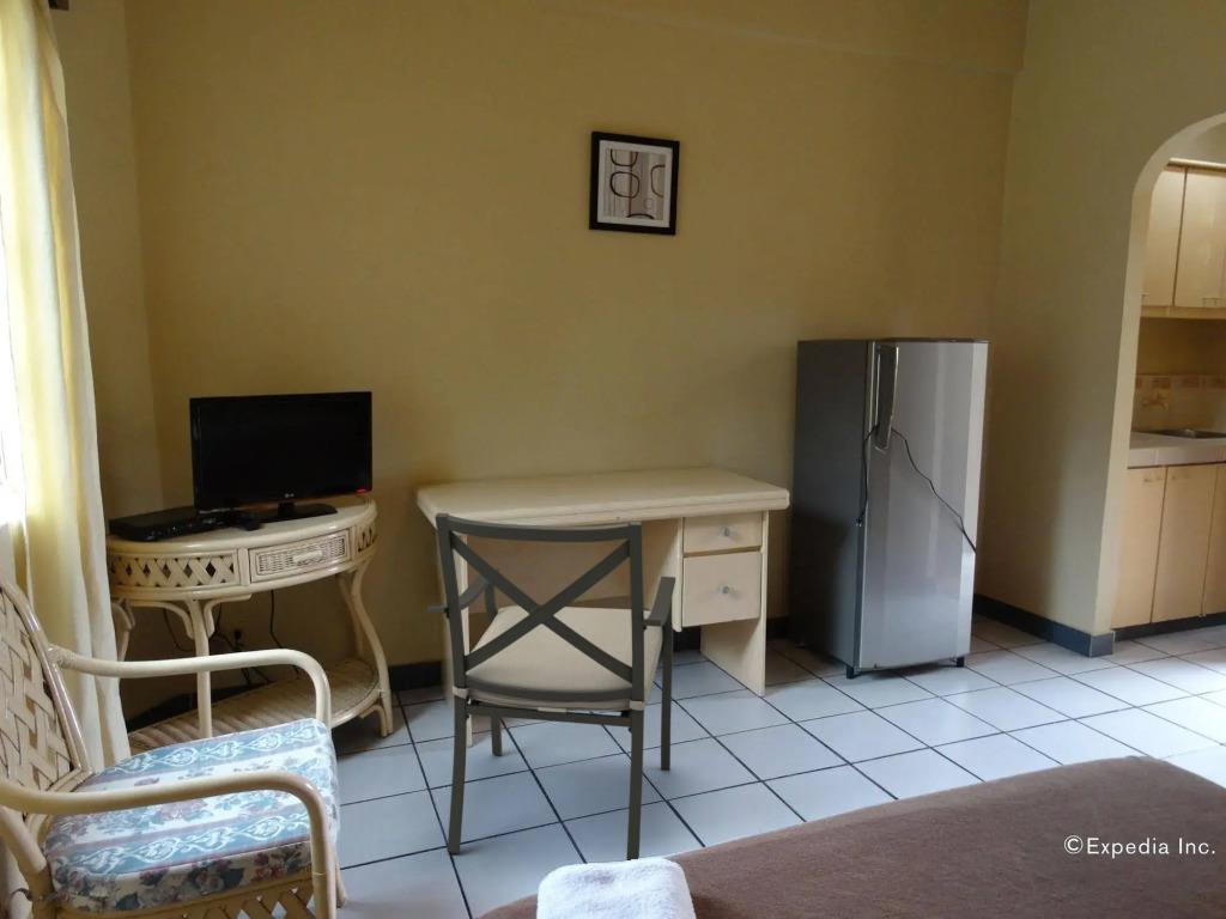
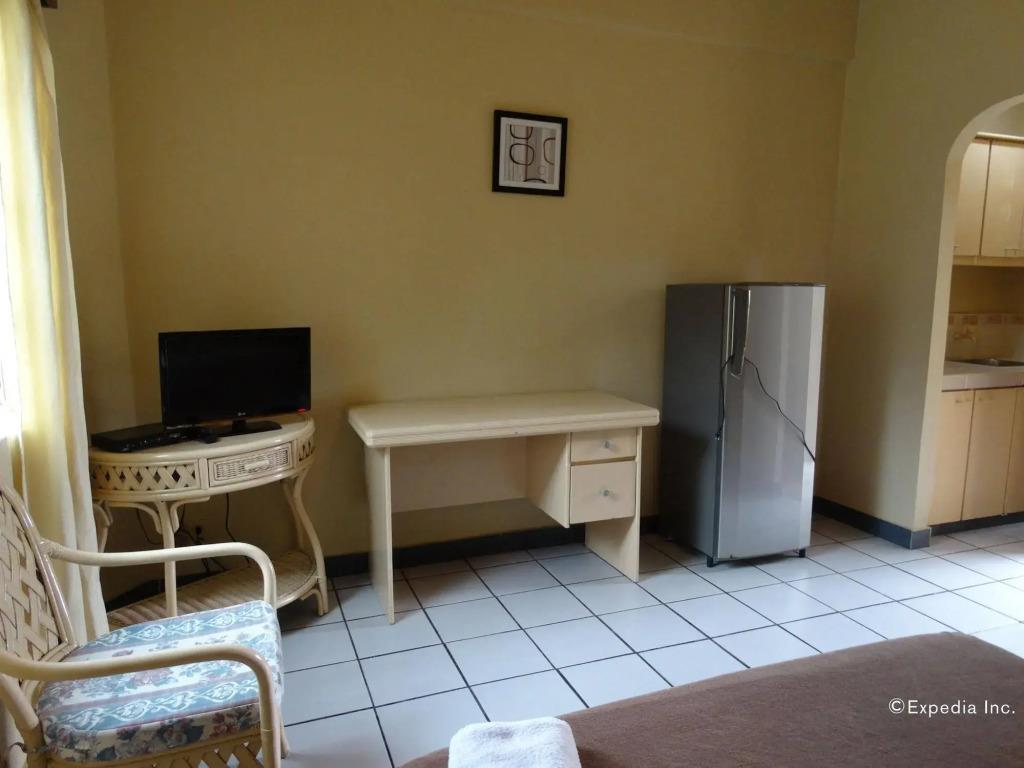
- chair [426,512,676,862]
